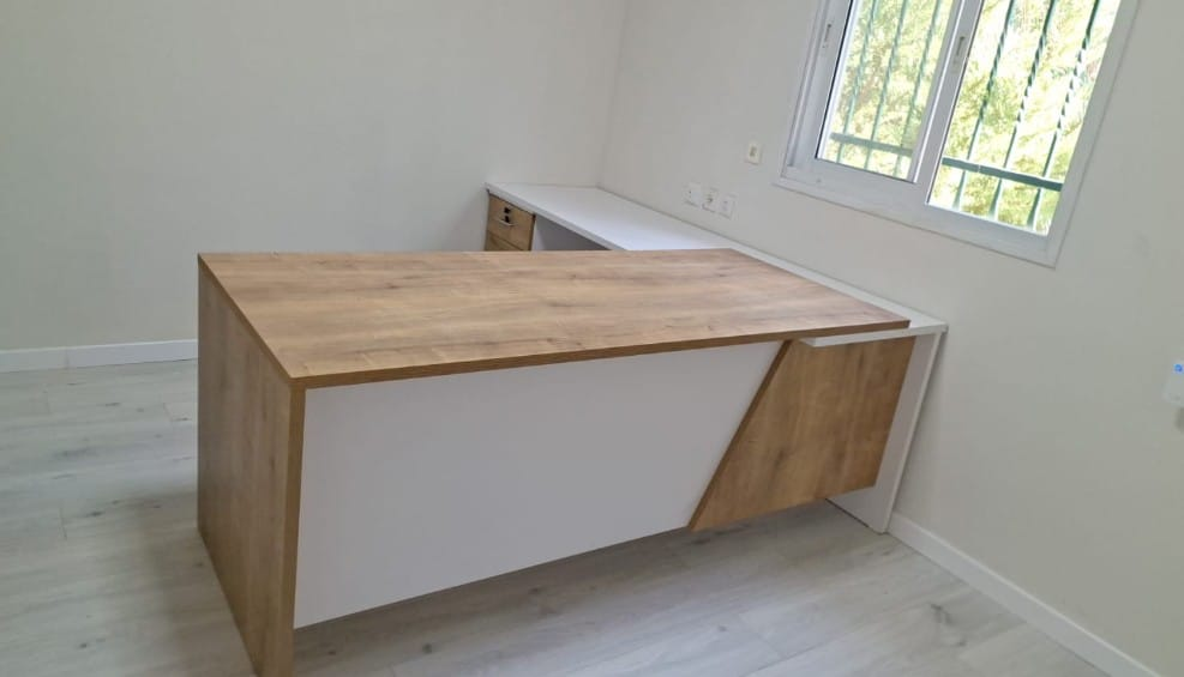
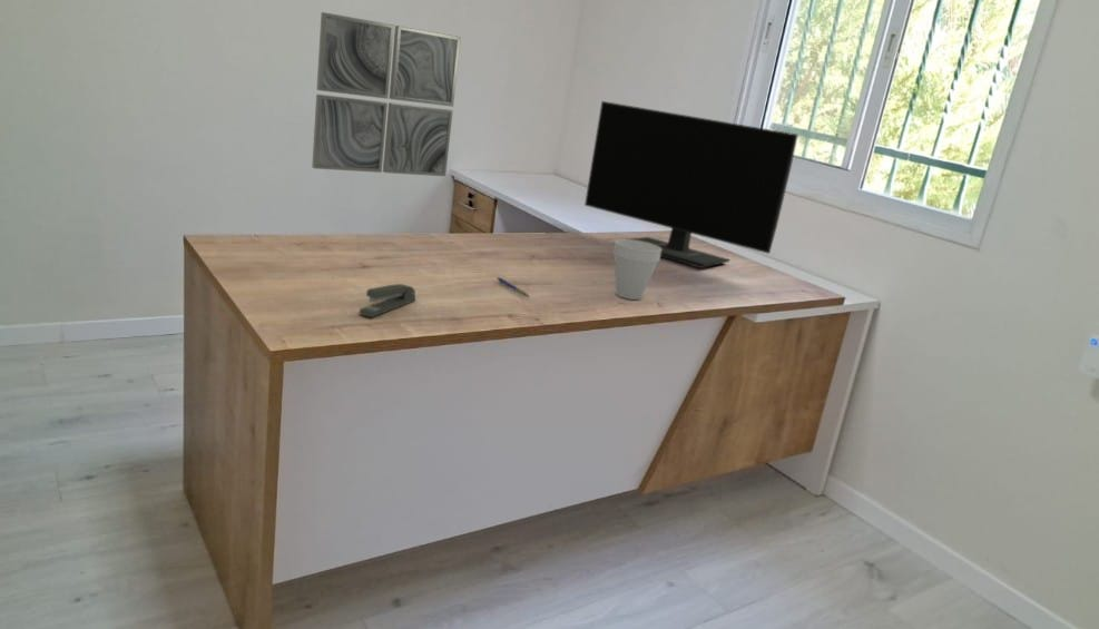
+ stapler [357,283,416,318]
+ cup [611,238,661,301]
+ pen [495,276,530,298]
+ monitor [583,100,799,269]
+ wall art [311,11,462,177]
